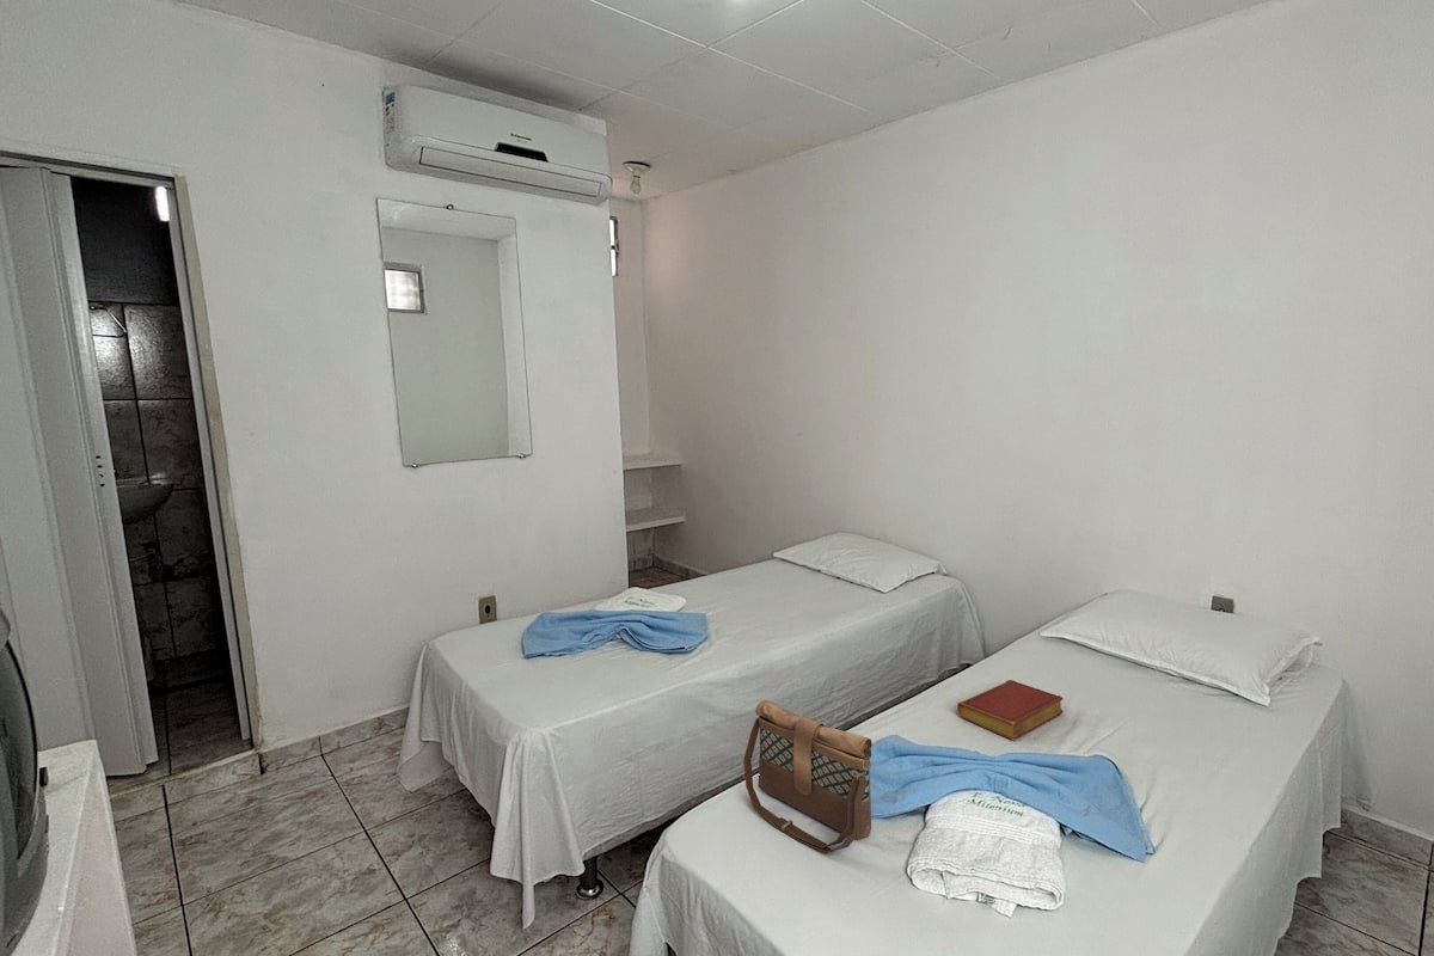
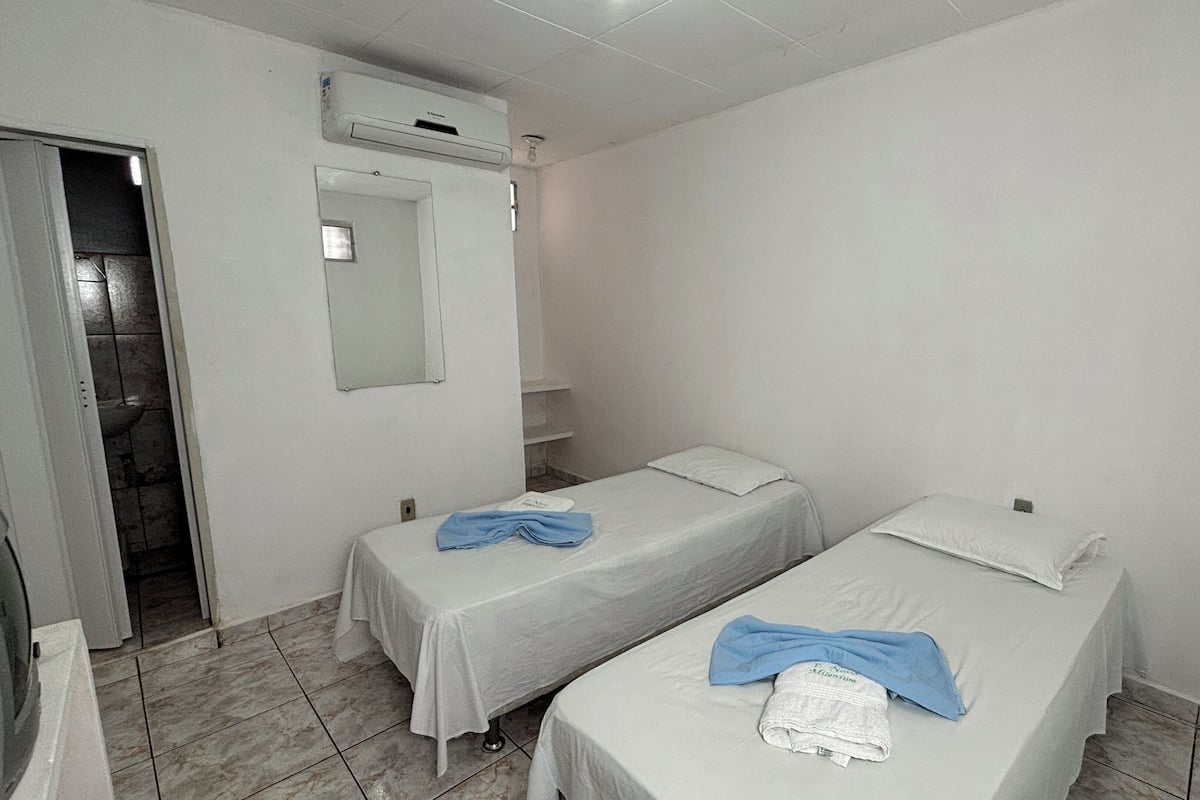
- book [956,679,1065,741]
- shoulder bag [742,699,874,854]
